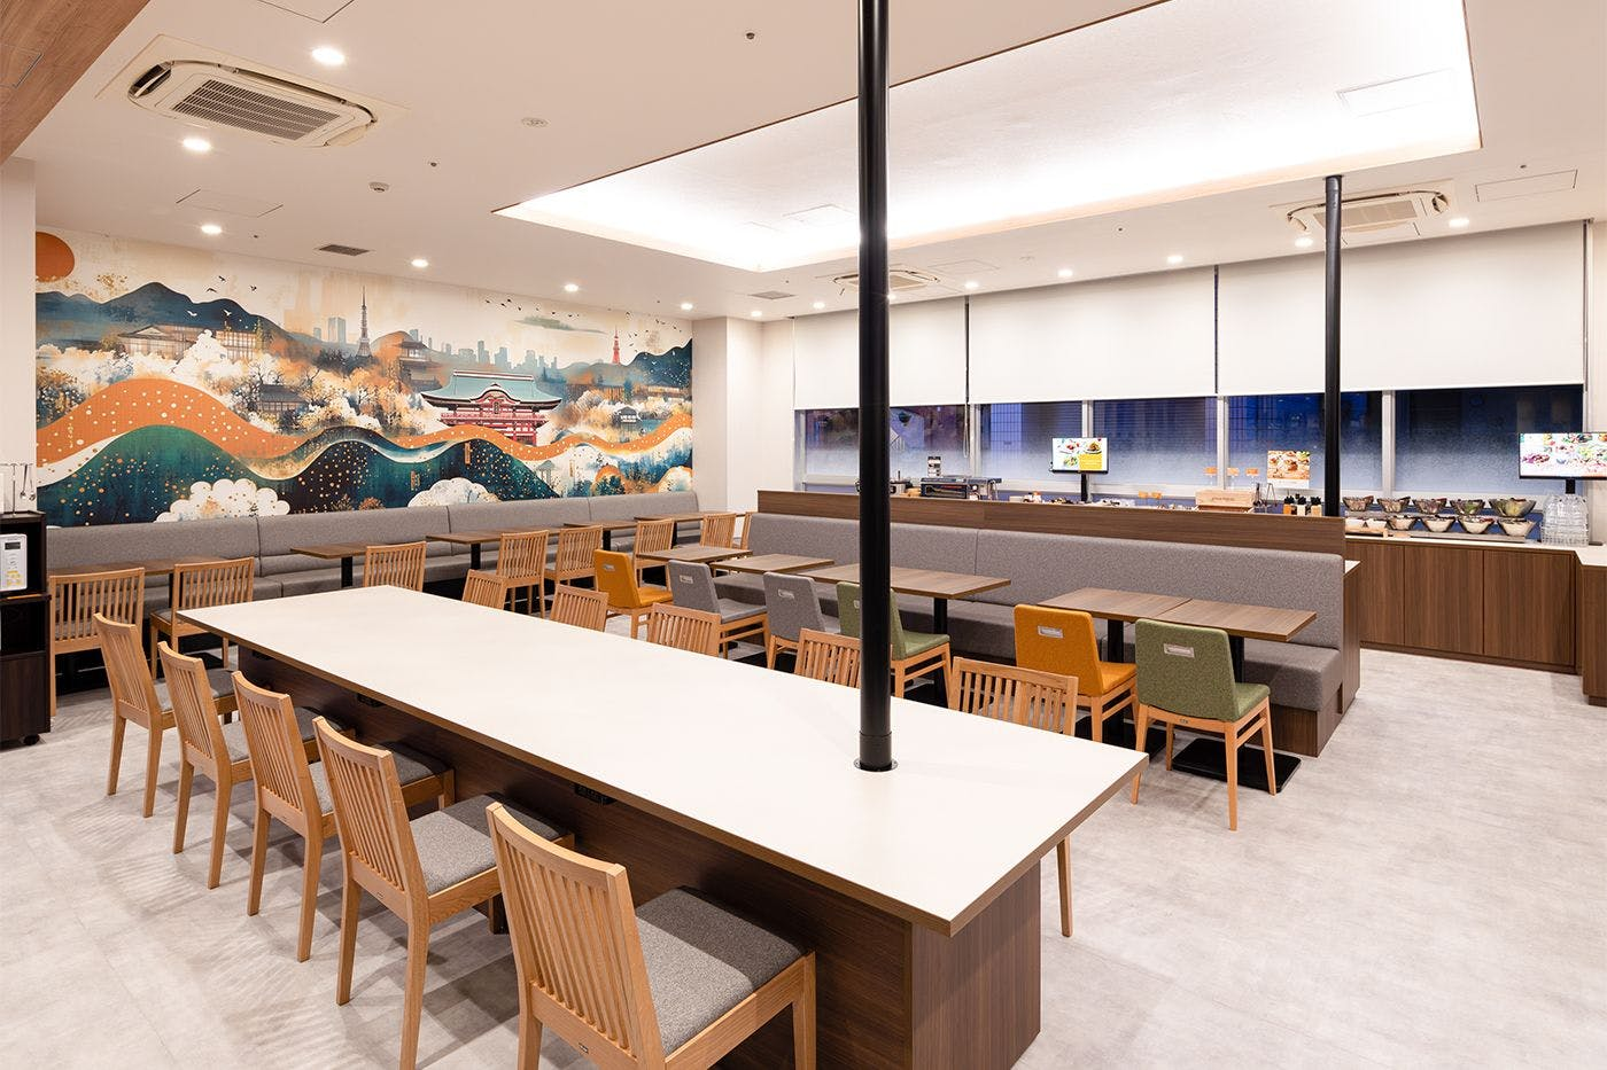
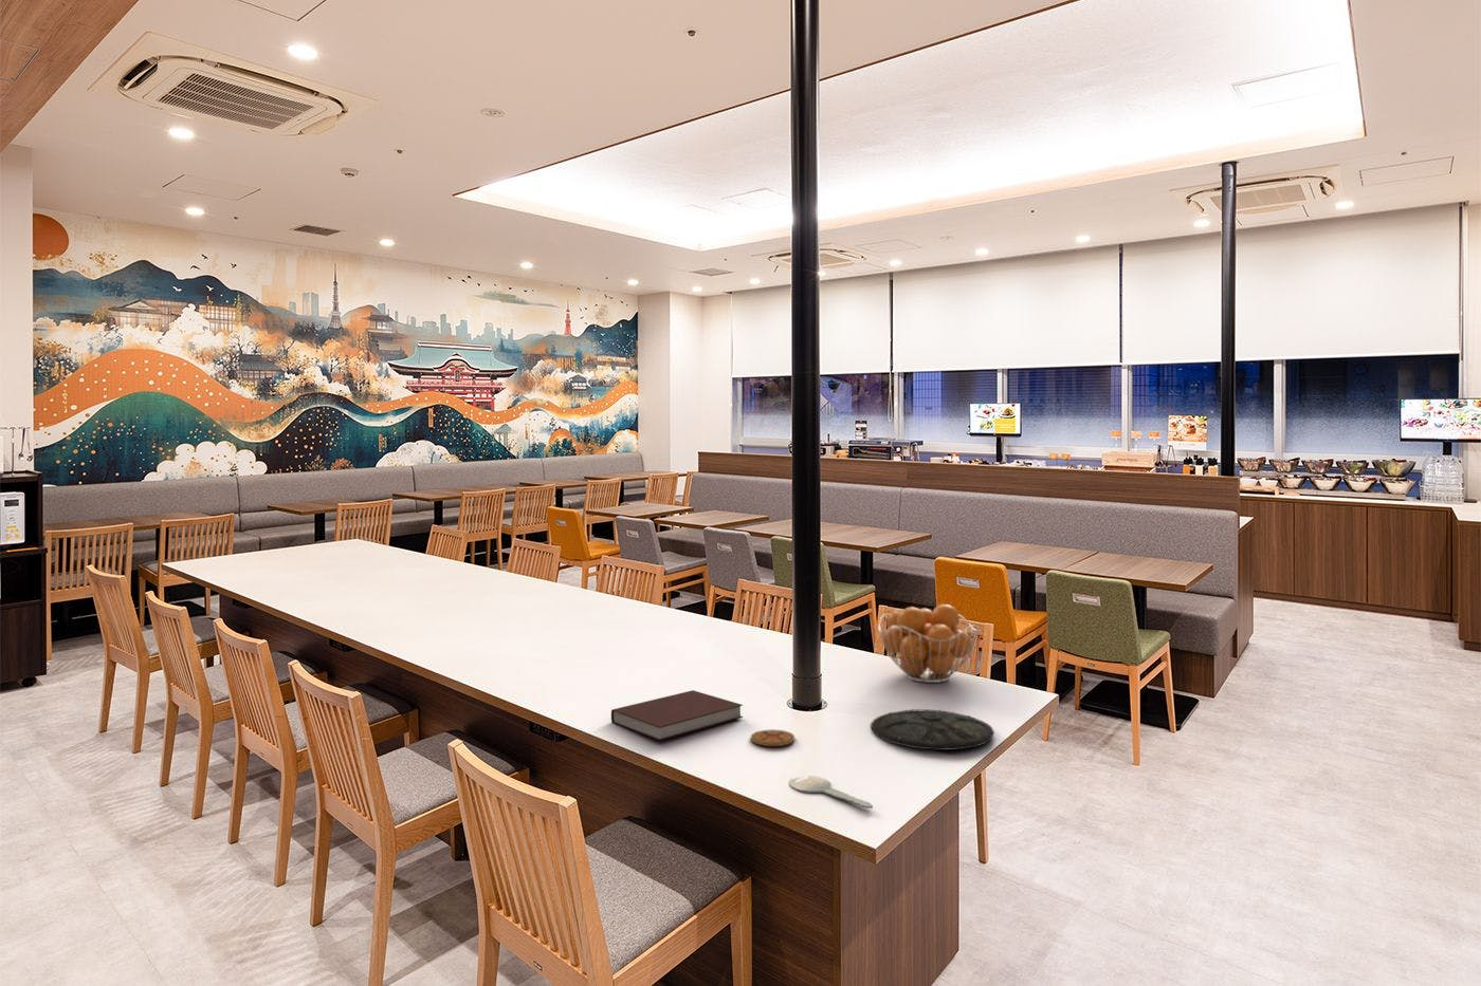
+ notebook [610,689,743,742]
+ key [788,775,874,810]
+ coaster [750,728,795,747]
+ fruit basket [878,603,980,683]
+ plate [870,708,995,752]
